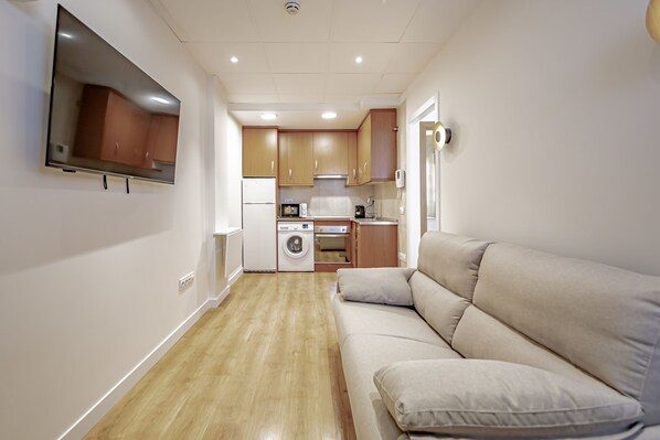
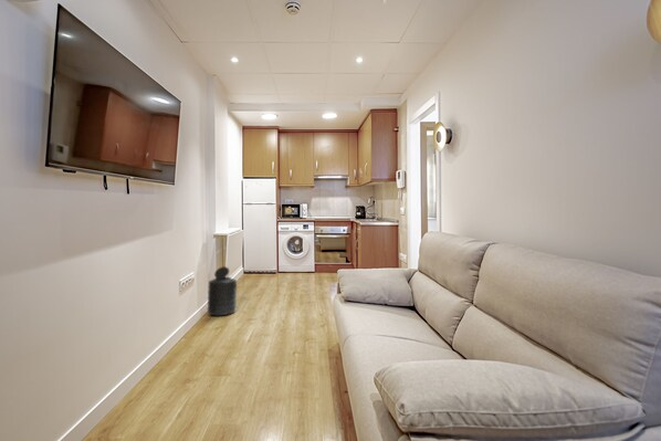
+ trash can [207,265,238,316]
